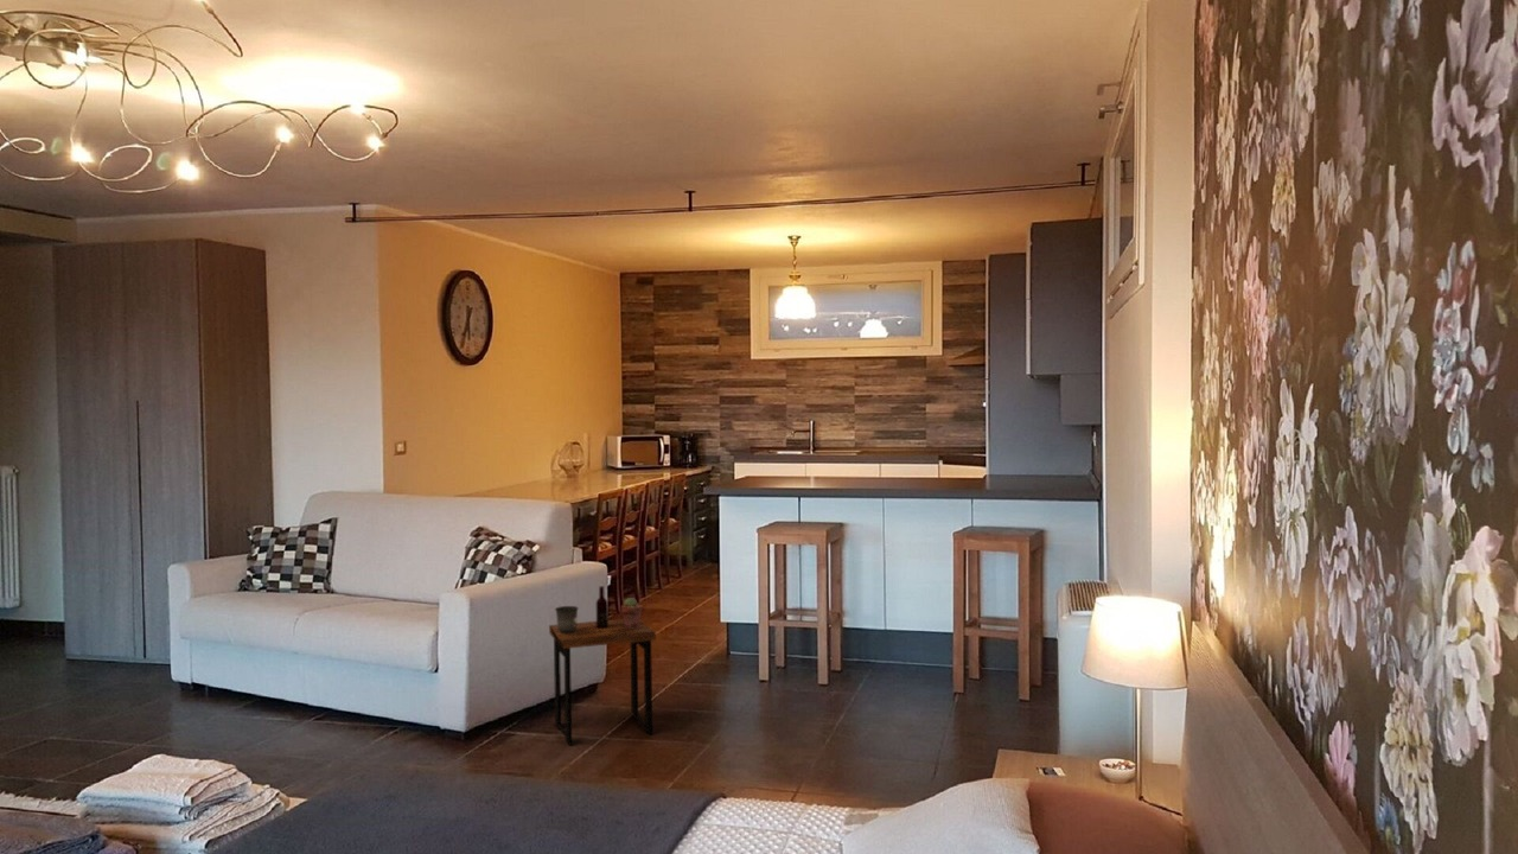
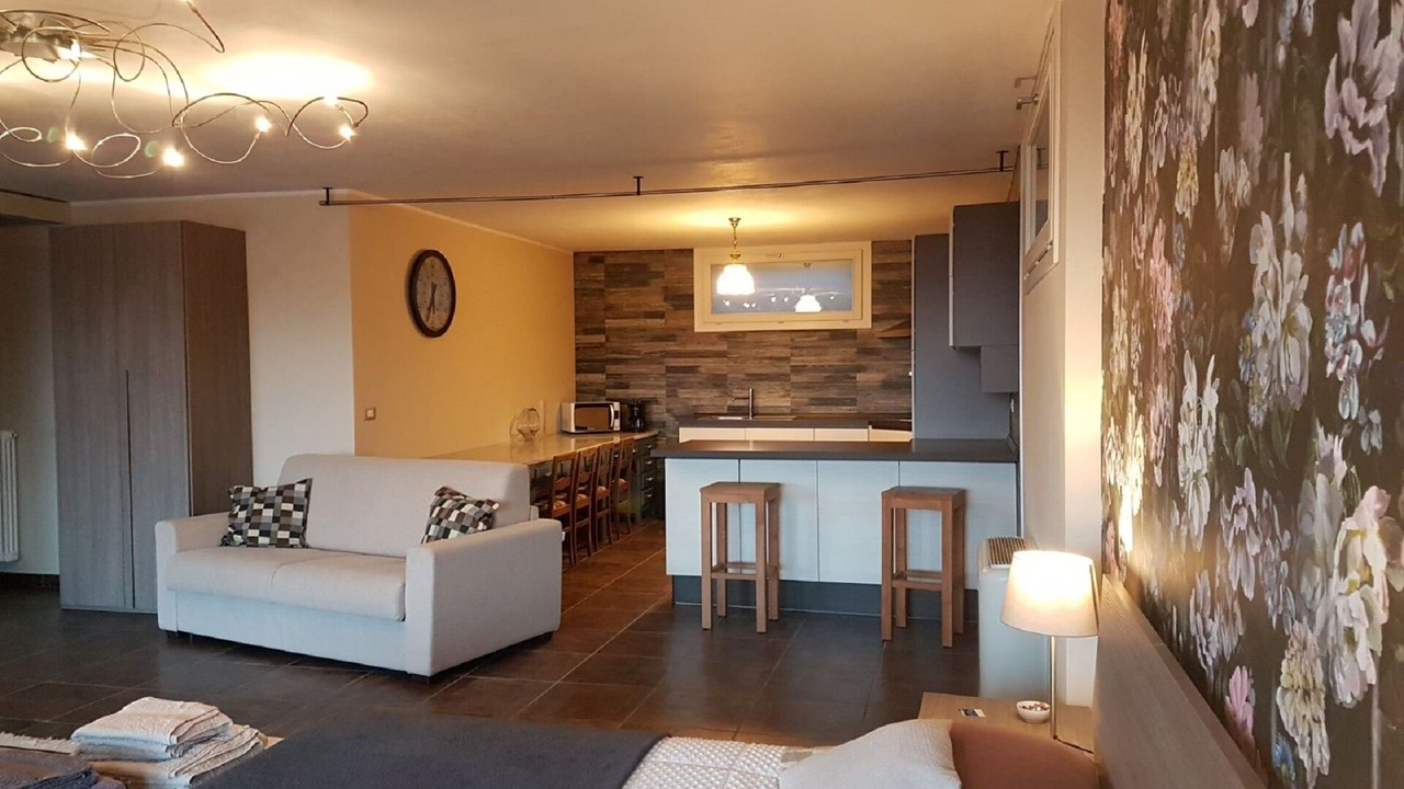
- mug [554,605,580,633]
- side table [548,585,657,746]
- potted succulent [620,597,644,627]
